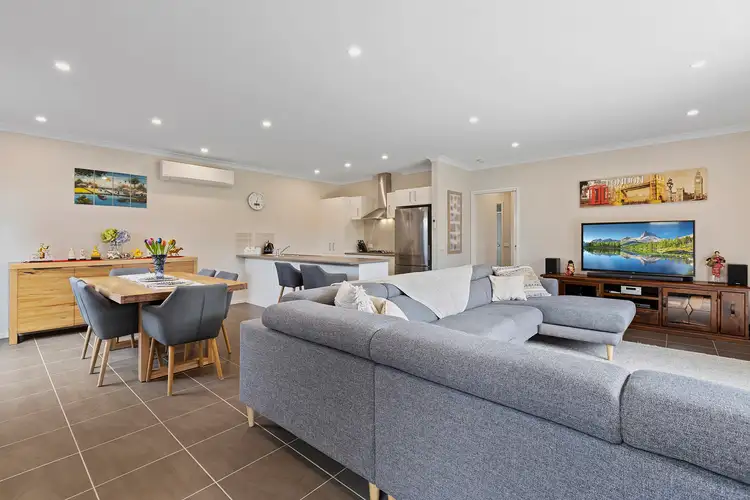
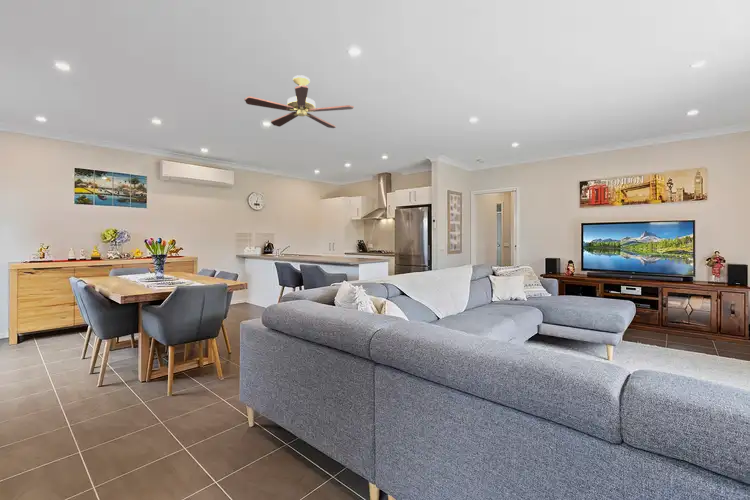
+ ceiling fan [243,74,355,129]
